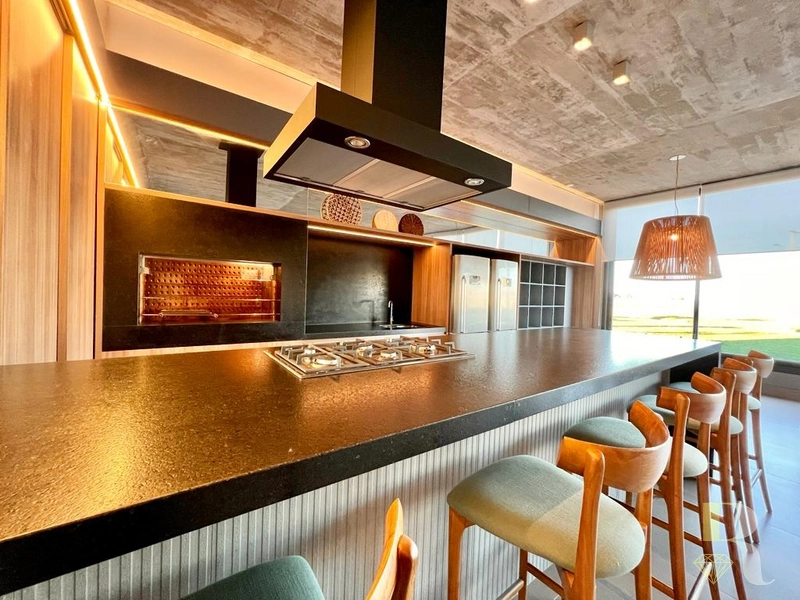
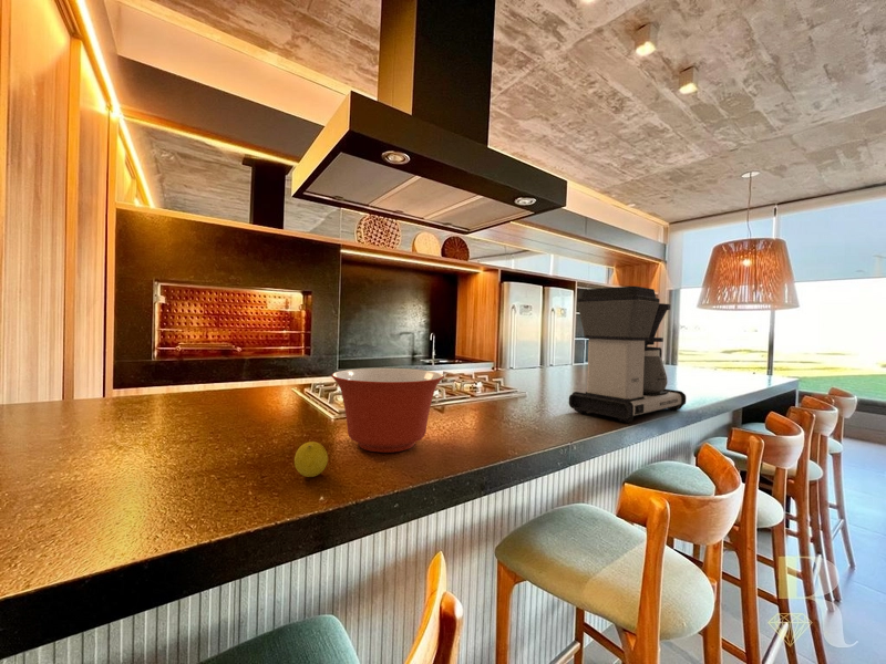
+ fruit [293,440,329,478]
+ mixing bowl [331,367,445,454]
+ coffee maker [568,286,687,424]
